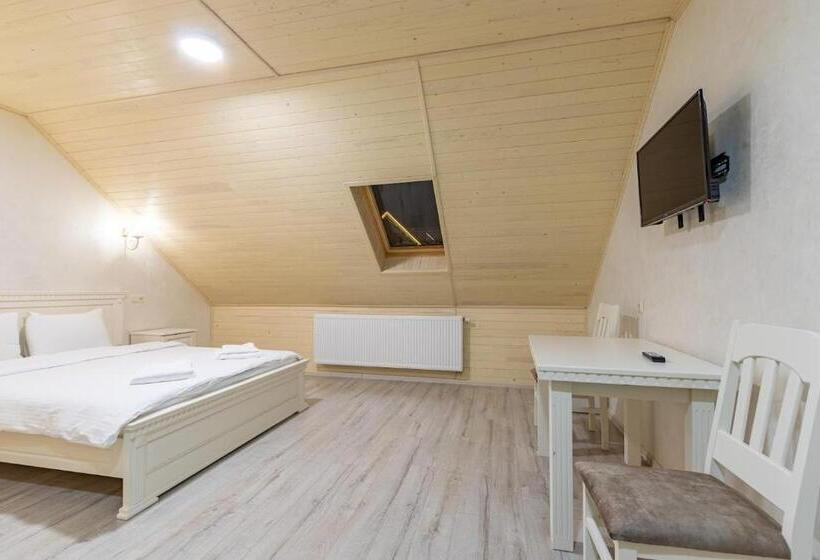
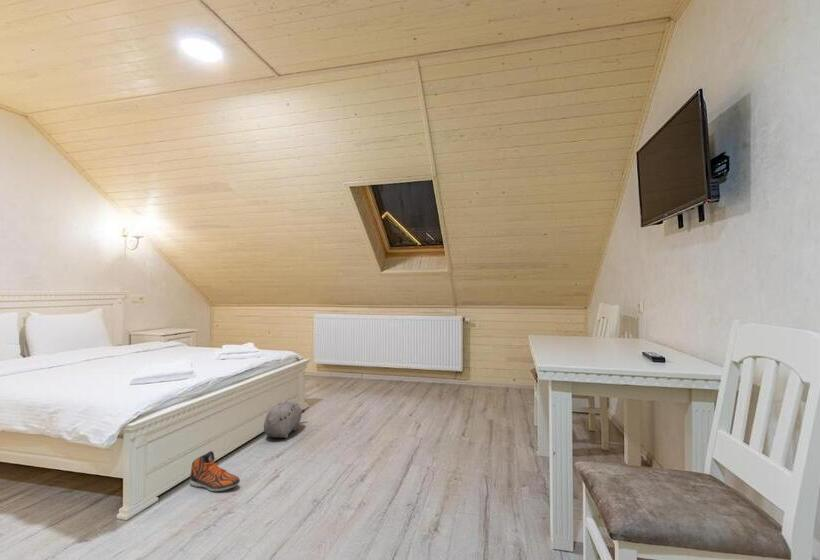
+ sneaker [189,450,241,492]
+ plush toy [263,399,306,439]
